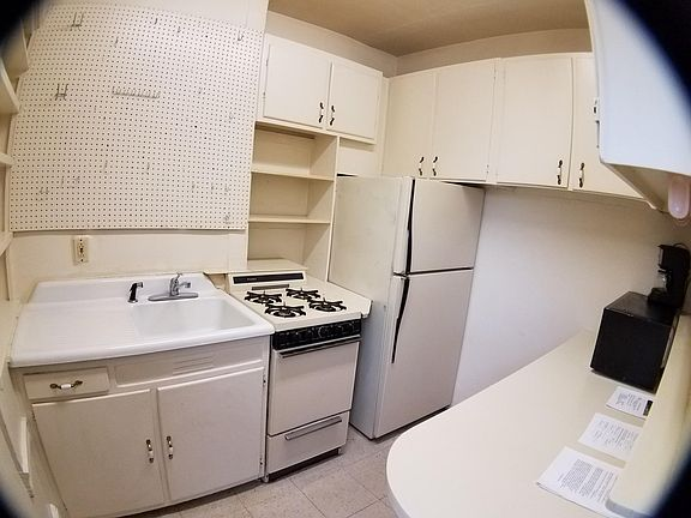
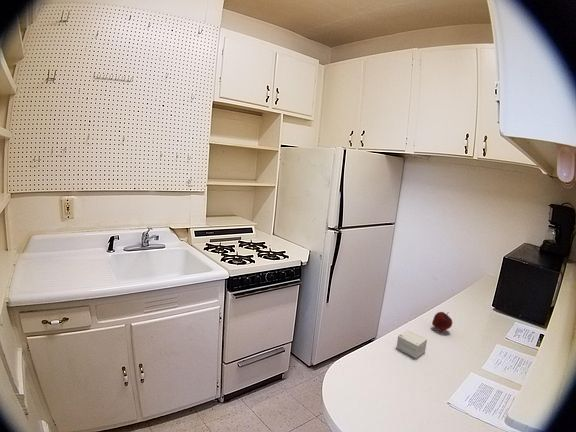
+ small box [395,329,428,359]
+ apple [431,311,453,332]
